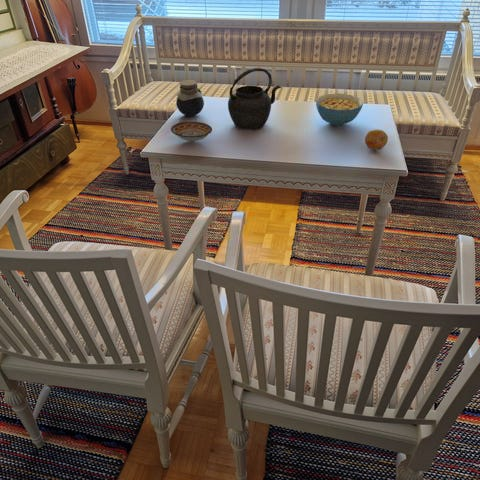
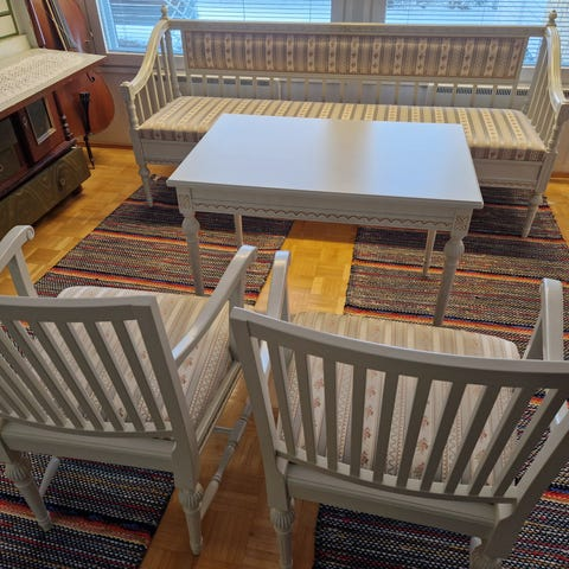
- cereal bowl [315,92,364,127]
- bowl [170,121,213,142]
- fruit [364,128,389,151]
- jar [175,79,205,117]
- kettle [227,67,282,131]
